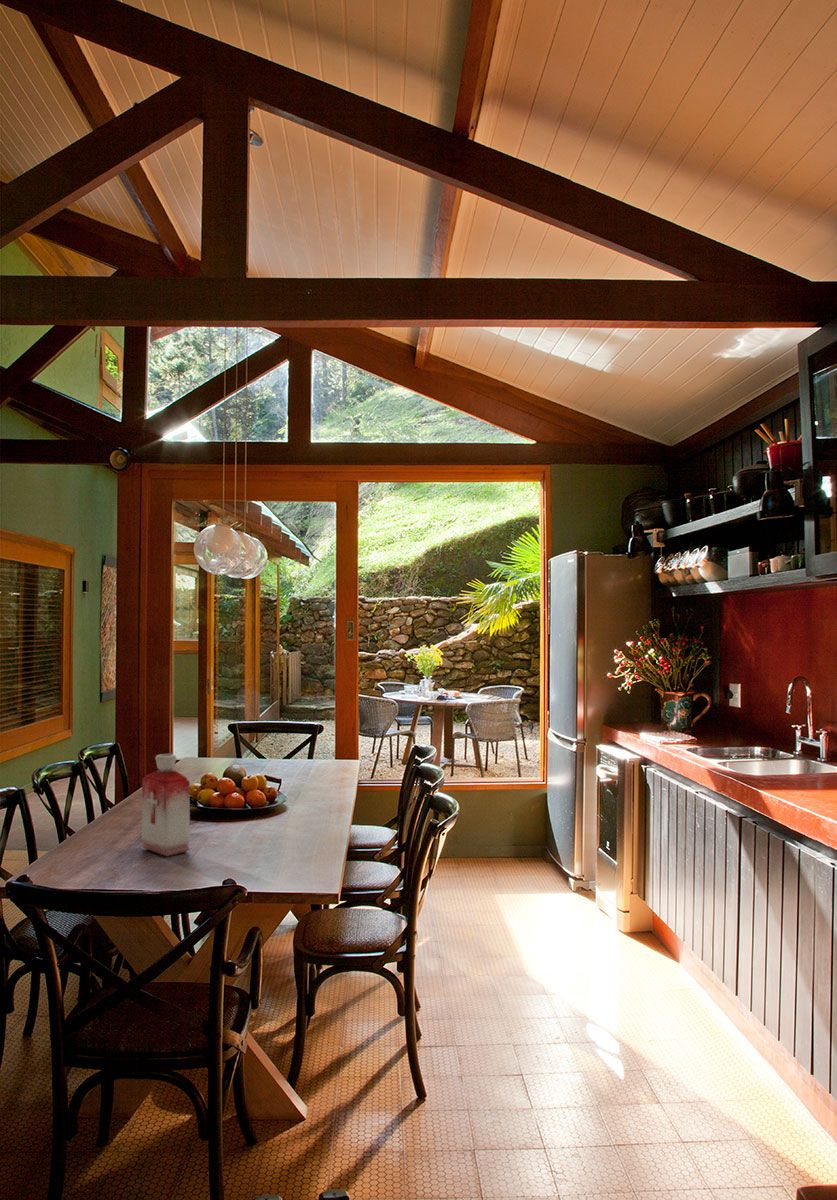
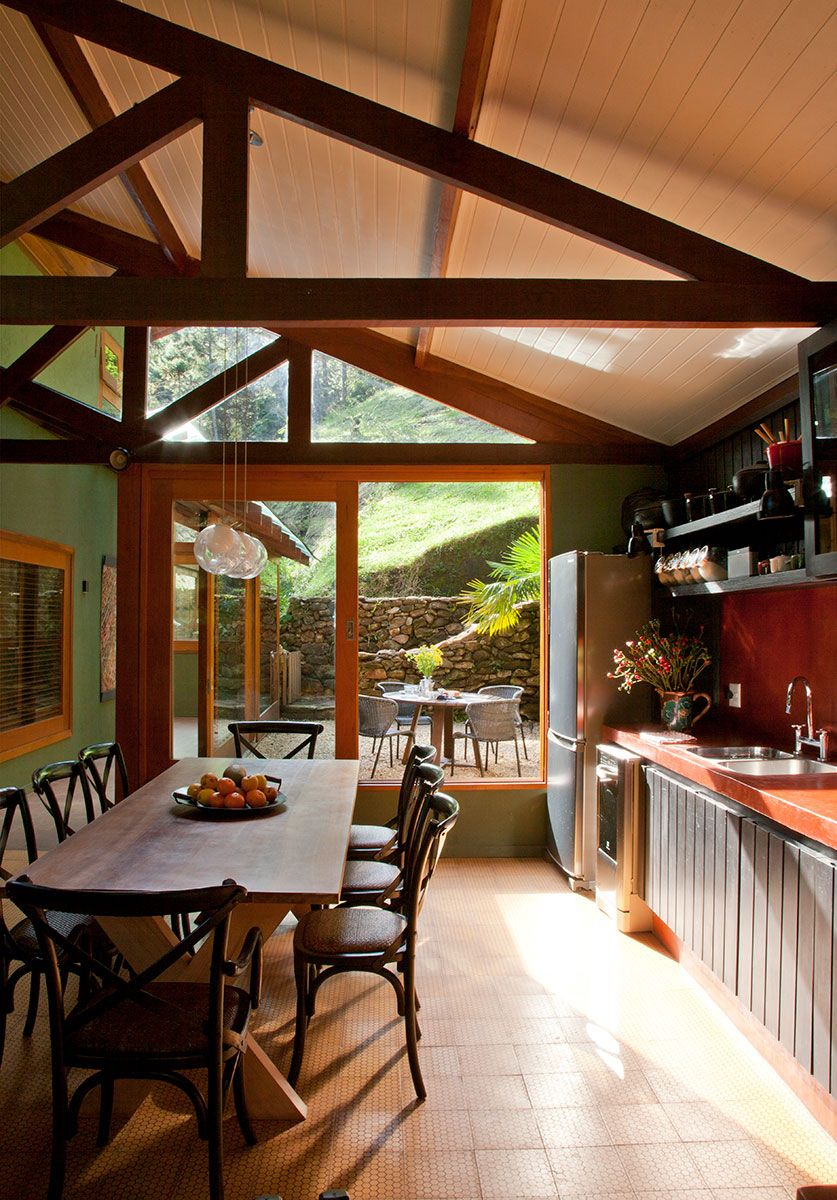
- bottle [141,753,191,858]
